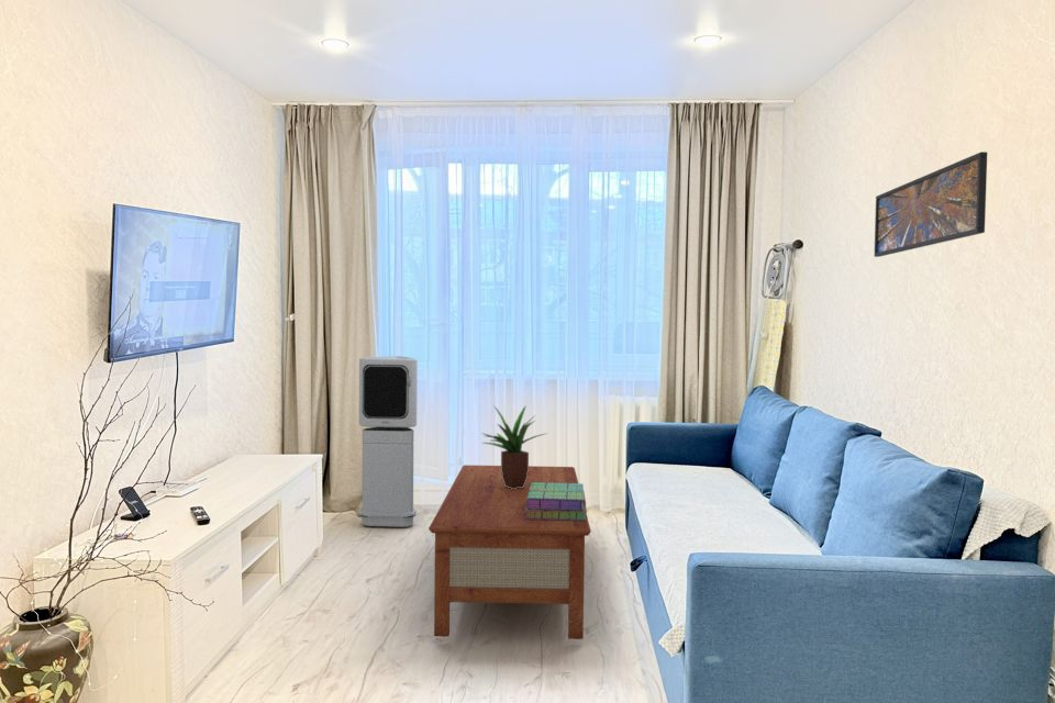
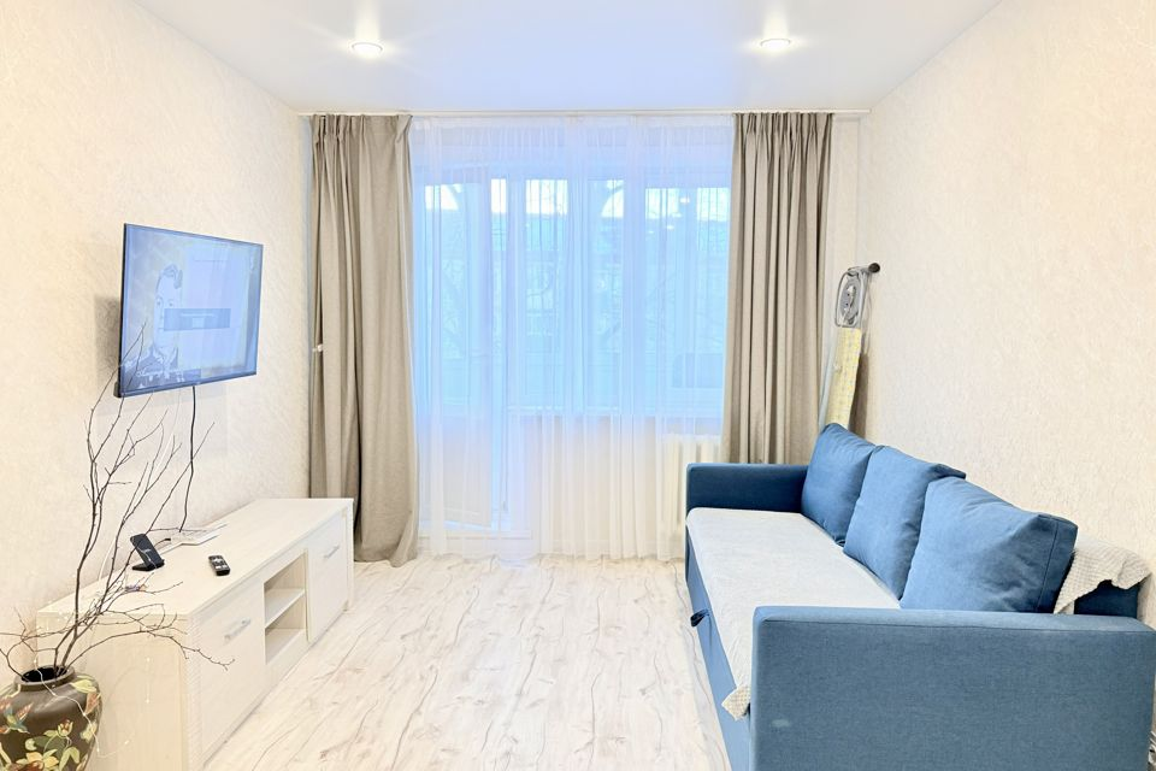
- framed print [874,150,988,258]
- coffee table [427,464,592,640]
- stack of books [525,482,588,521]
- air purifier [357,355,419,528]
- potted plant [480,404,549,489]
